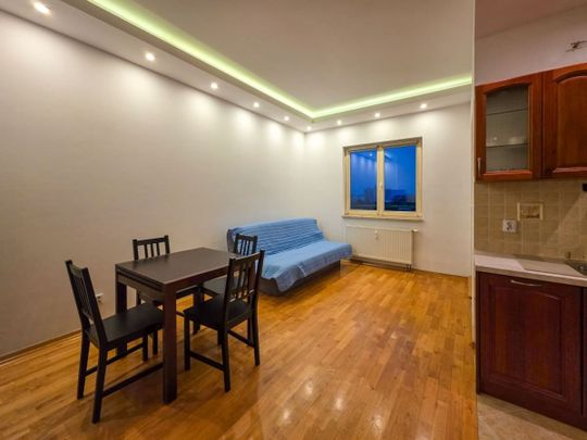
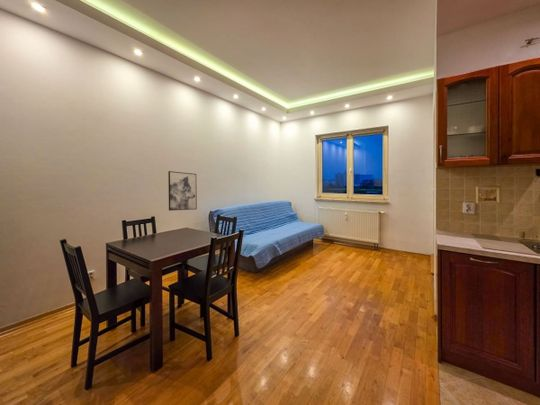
+ wall art [167,170,198,212]
